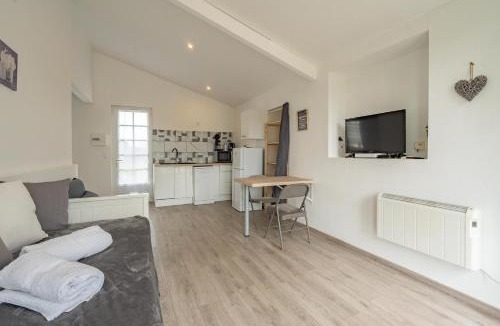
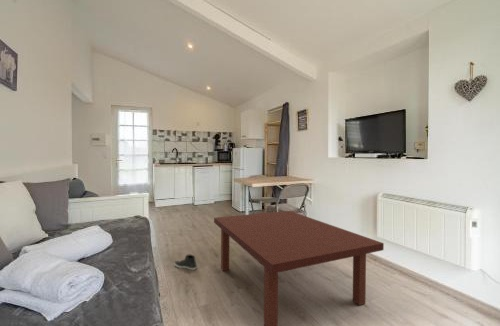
+ sneaker [173,253,198,271]
+ coffee table [213,210,385,326]
